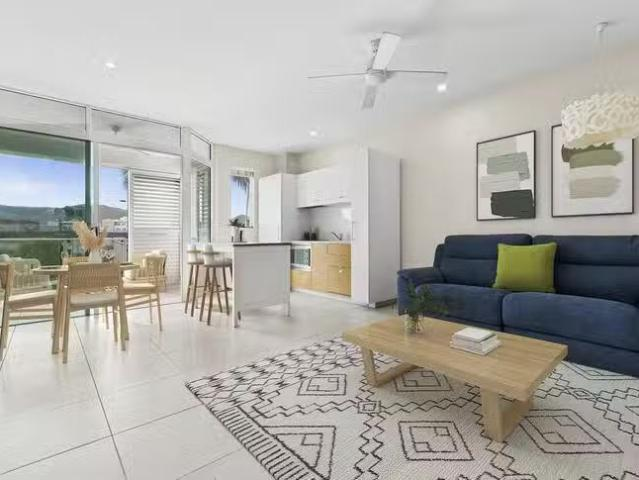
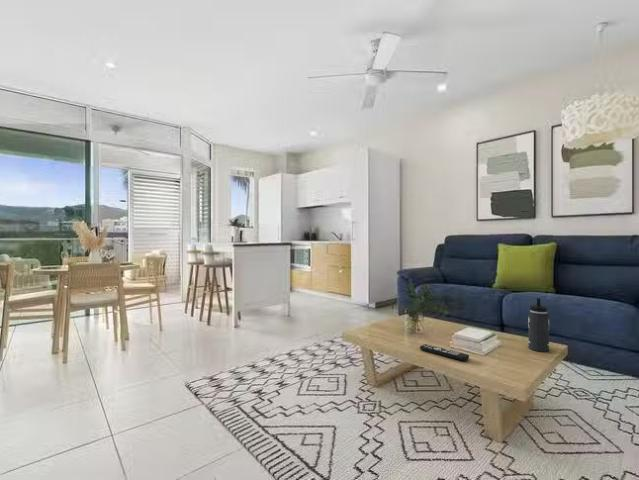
+ remote control [419,343,470,362]
+ thermos bottle [527,297,550,353]
